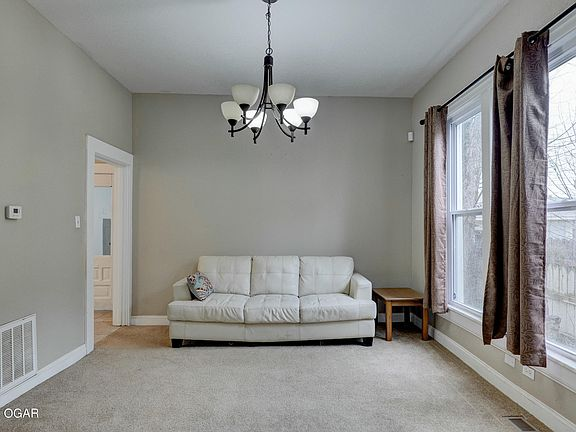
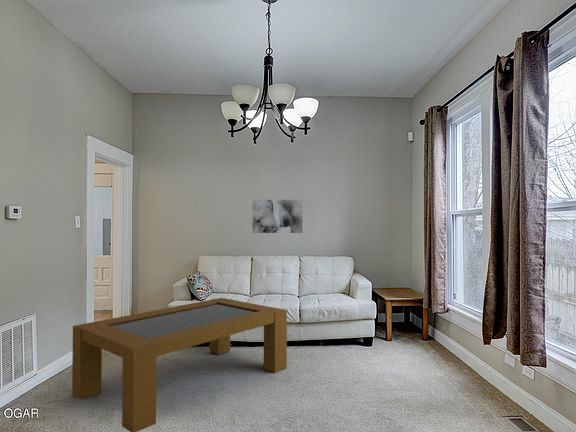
+ coffee table [71,297,288,432]
+ wall art [251,199,303,234]
